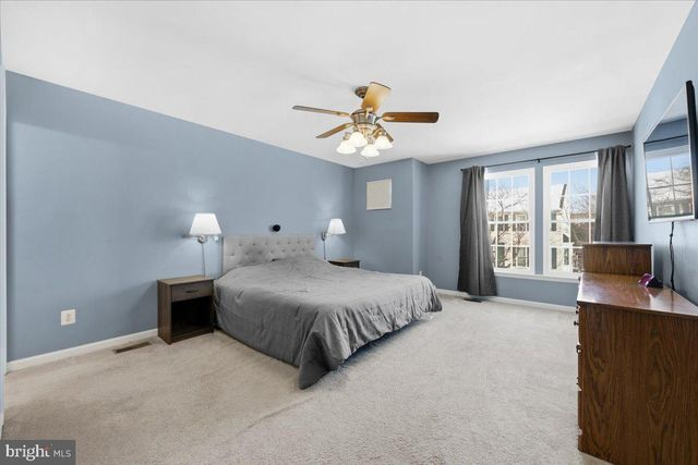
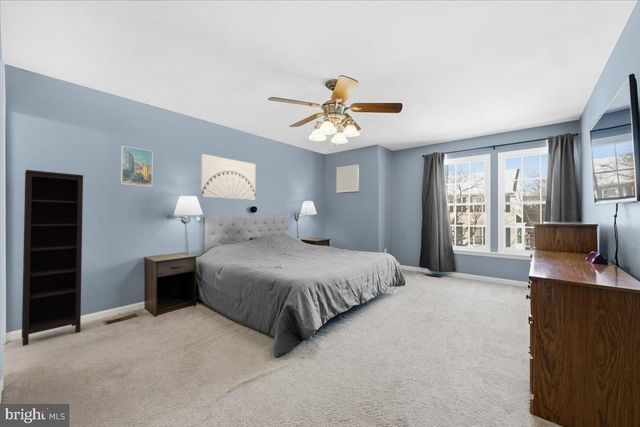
+ wall art [200,153,257,201]
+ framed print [120,145,154,188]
+ bookcase [21,169,84,347]
